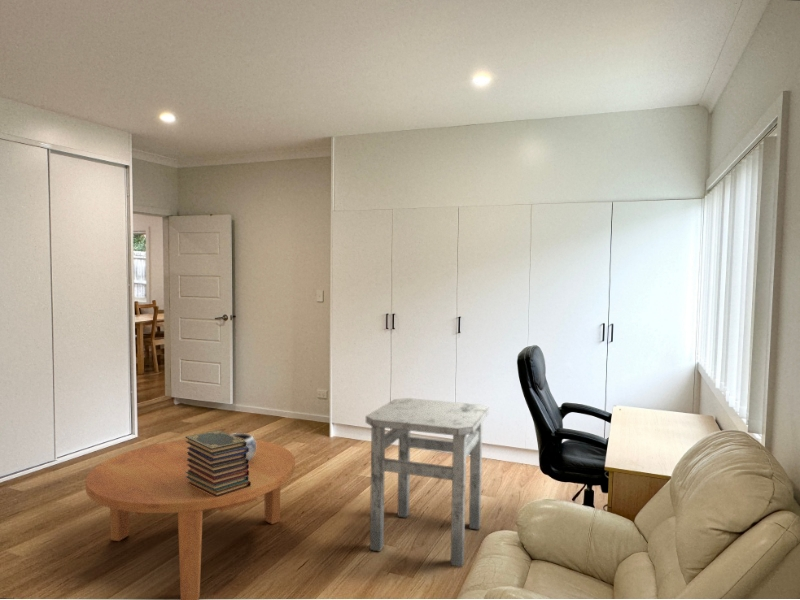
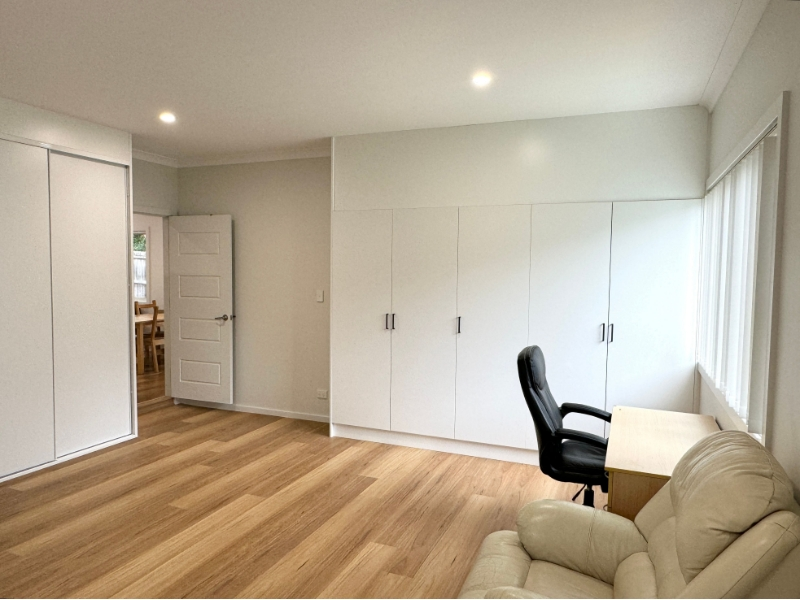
- book stack [185,429,251,497]
- coffee table [85,439,296,600]
- side table [365,397,490,568]
- decorative bowl [230,432,256,461]
